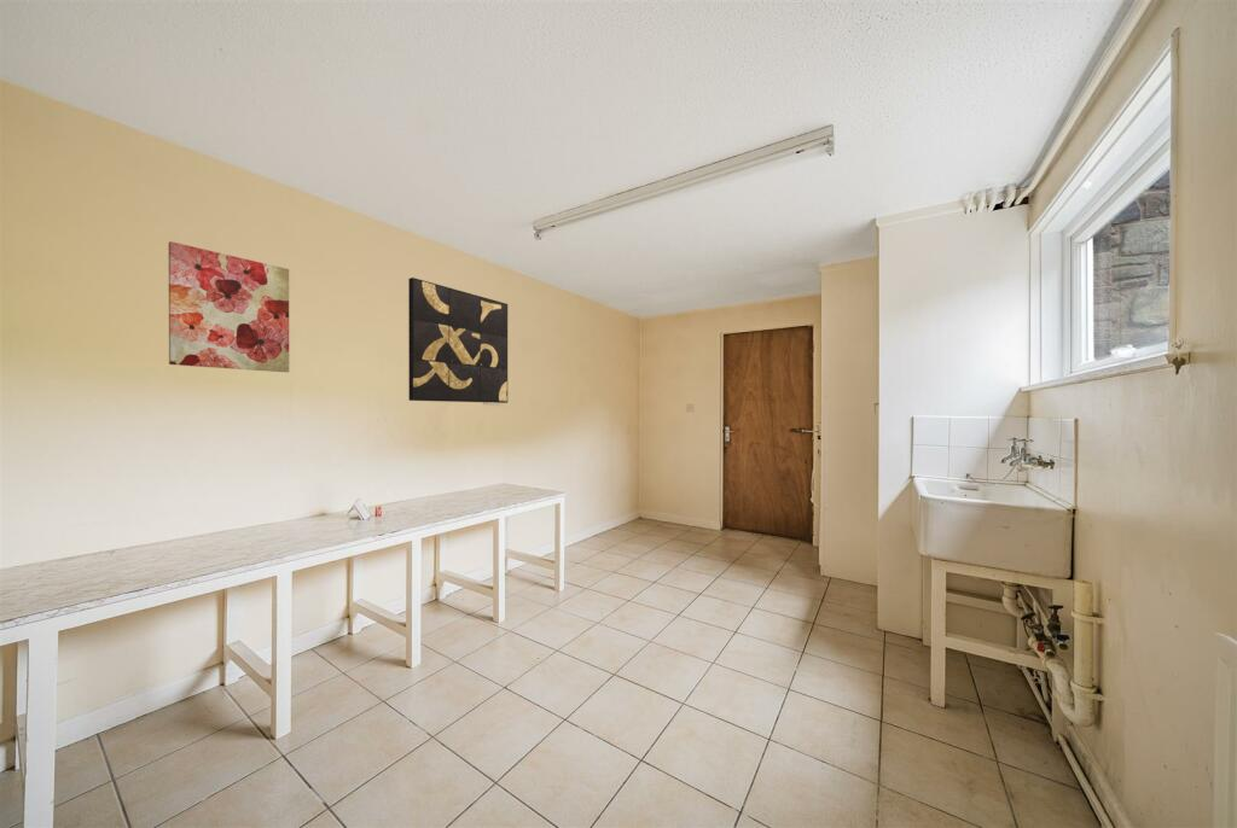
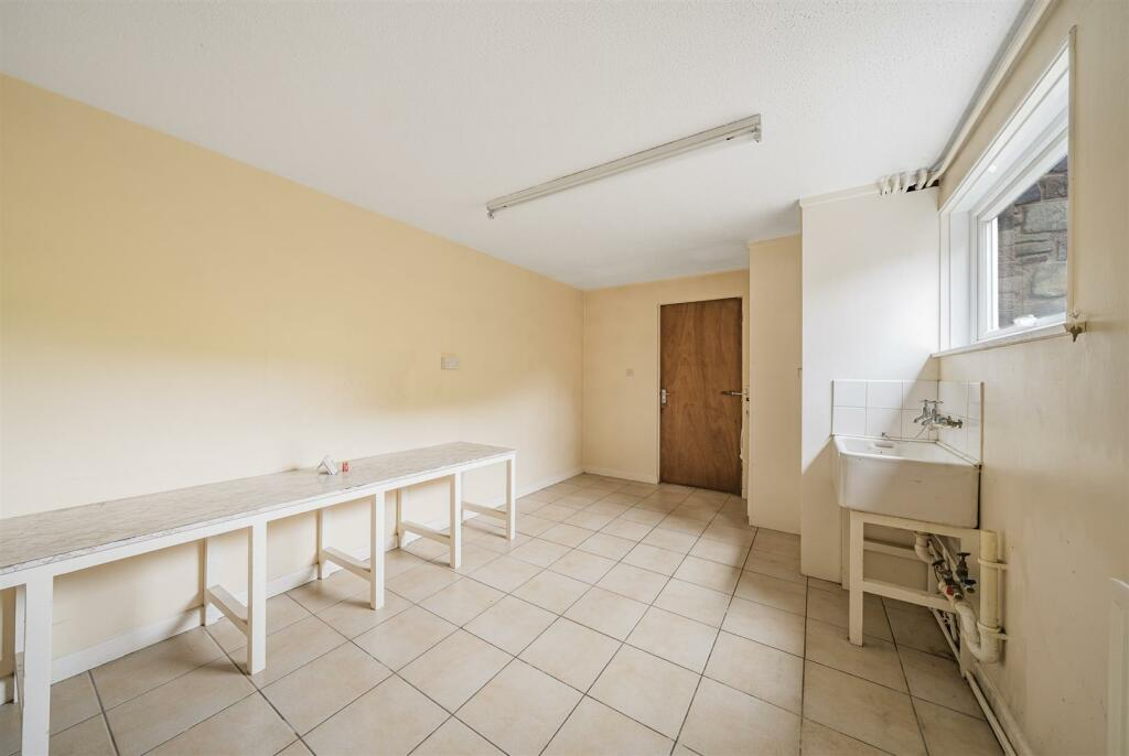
- wall art [407,276,509,404]
- wall art [168,240,290,373]
